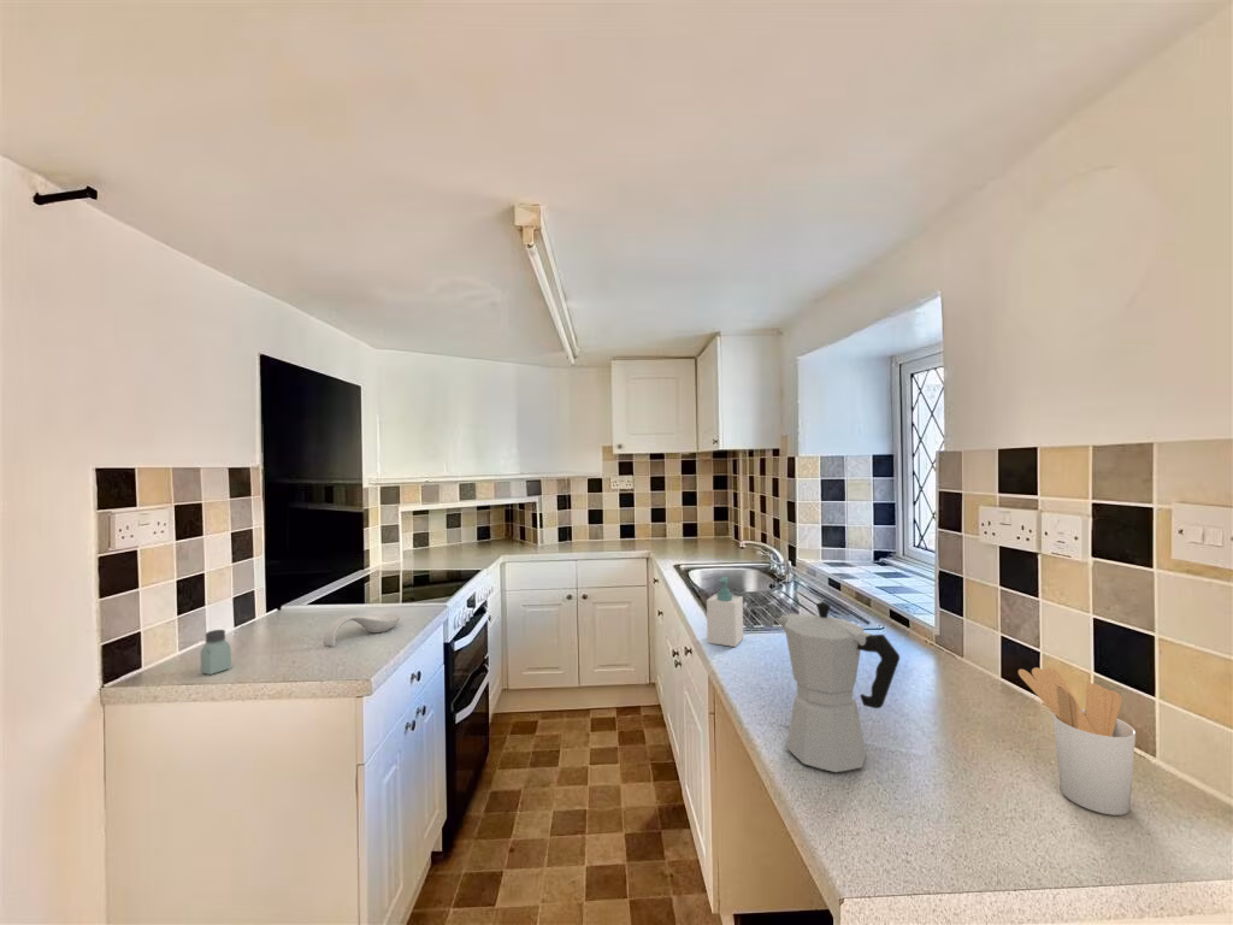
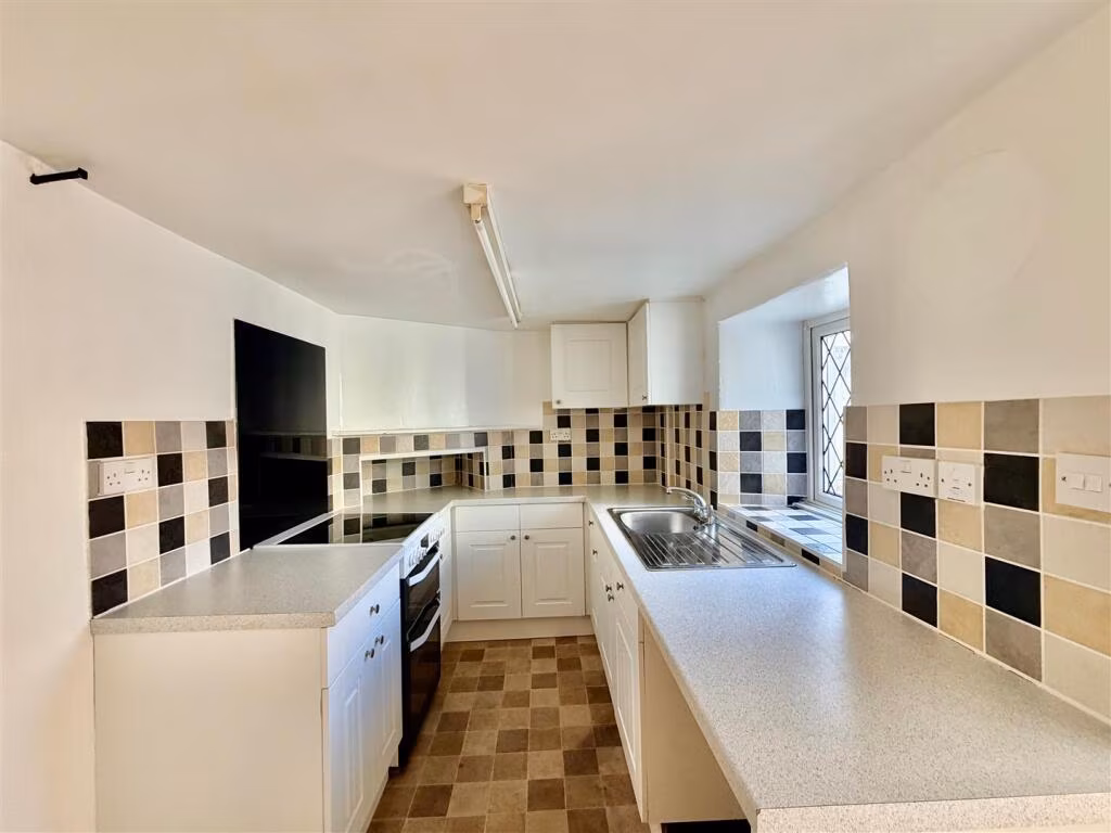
- saltshaker [200,629,232,676]
- spoon rest [323,613,401,648]
- utensil holder [1017,666,1137,817]
- moka pot [774,601,901,773]
- soap bottle [706,575,744,648]
